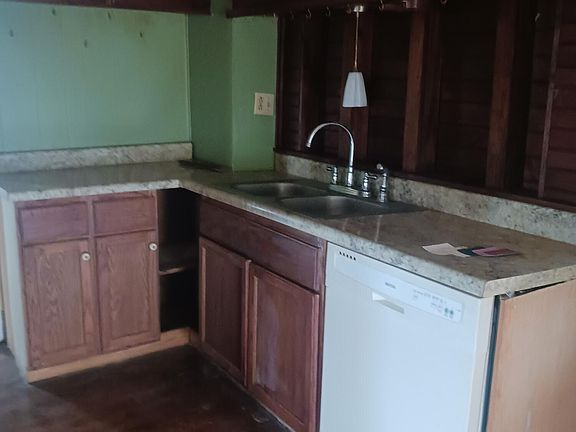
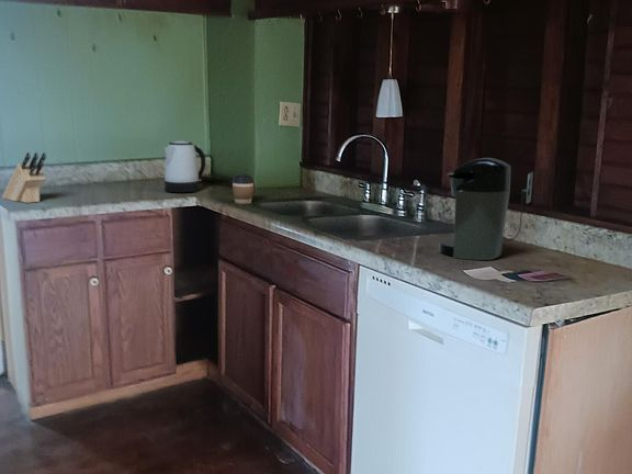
+ kettle [163,139,207,193]
+ knife block [1,151,47,204]
+ coffee cup [230,172,256,205]
+ coffee maker [438,157,534,261]
